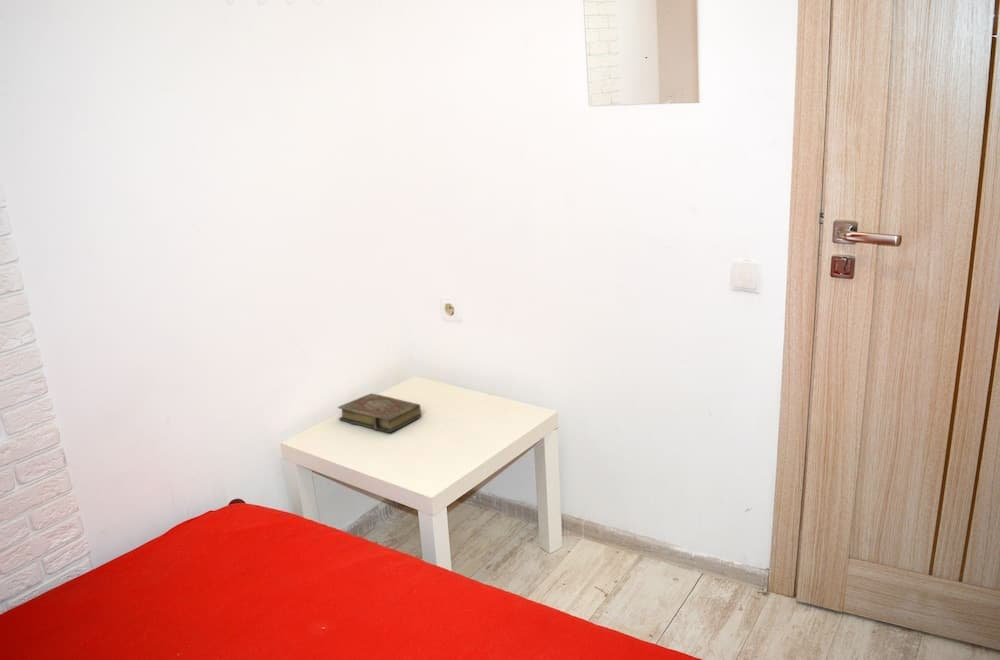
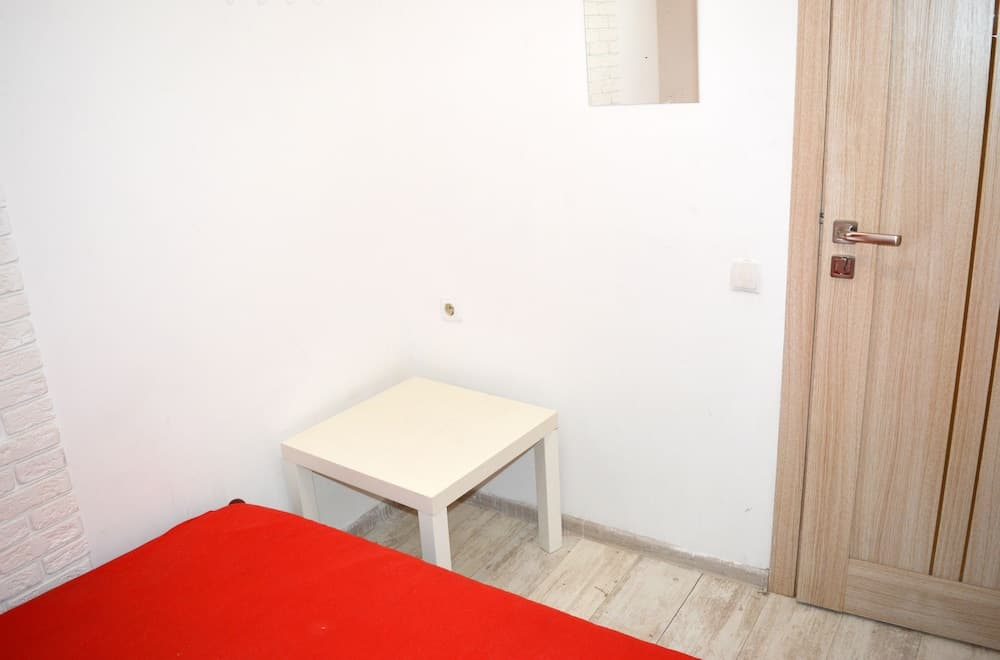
- book [337,392,422,433]
